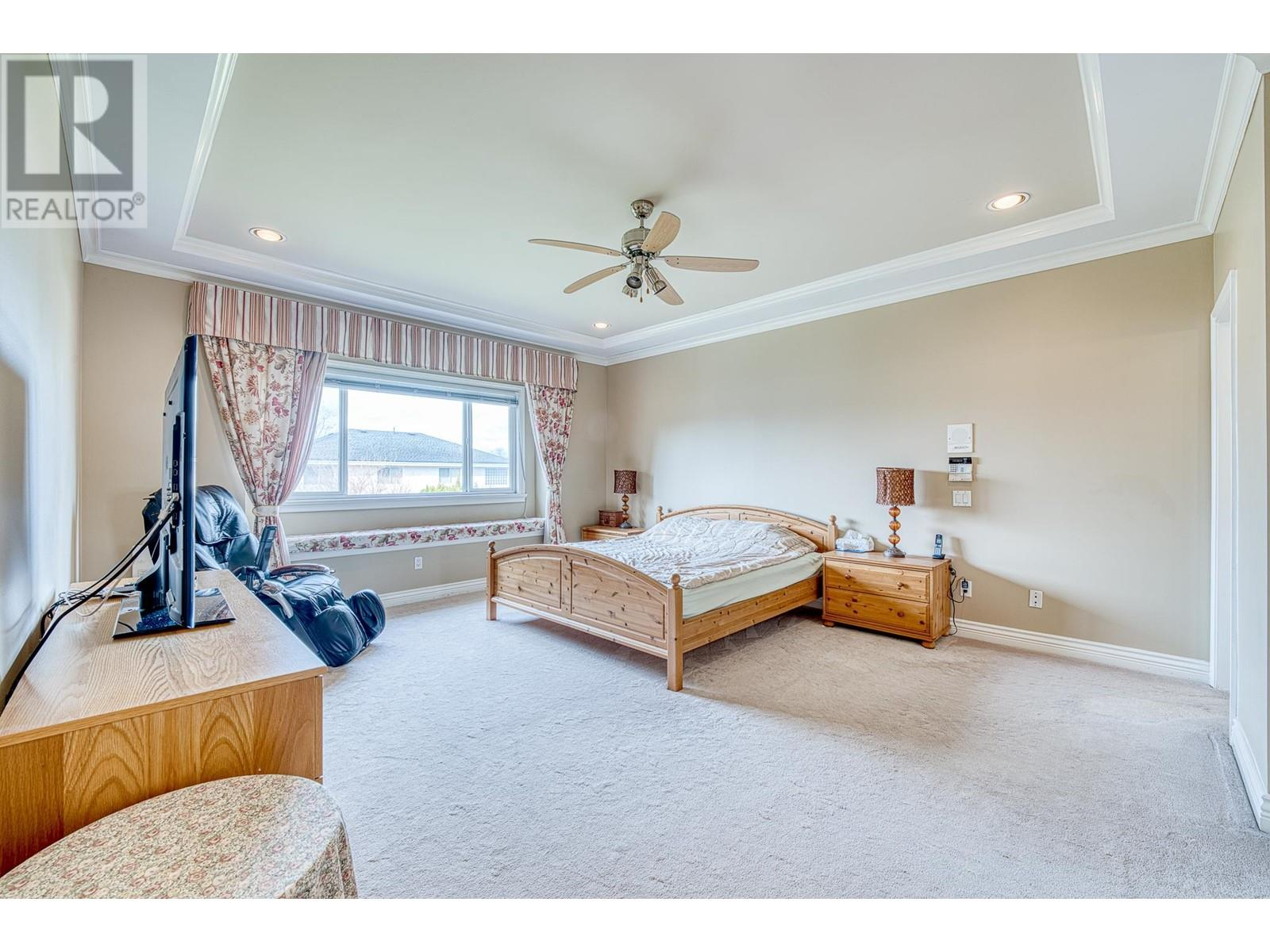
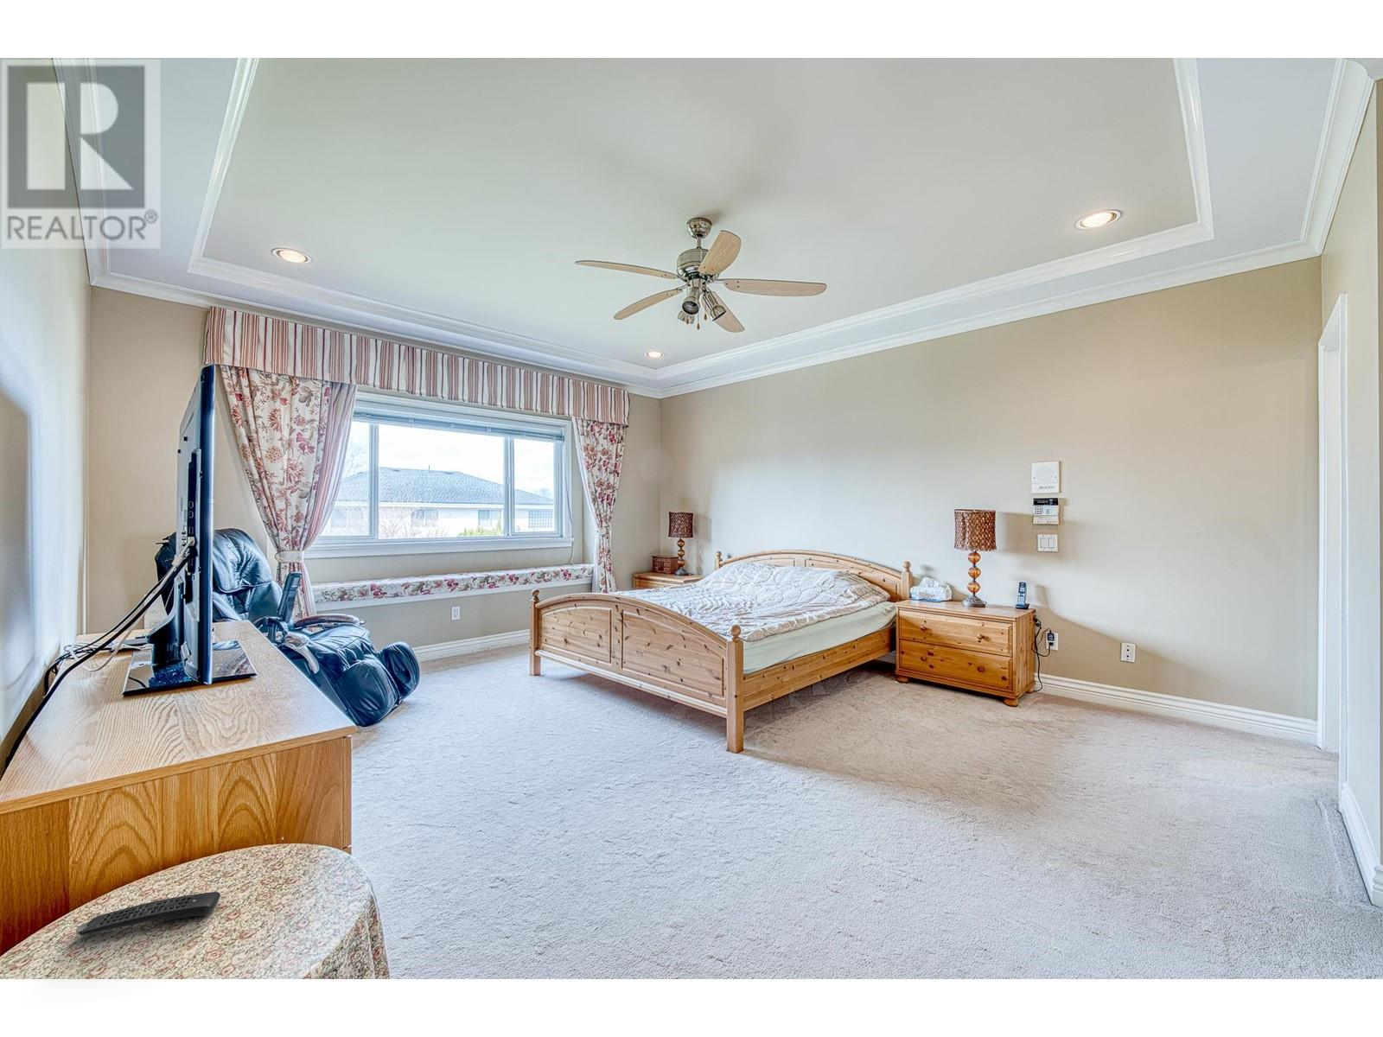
+ remote control [75,891,221,936]
